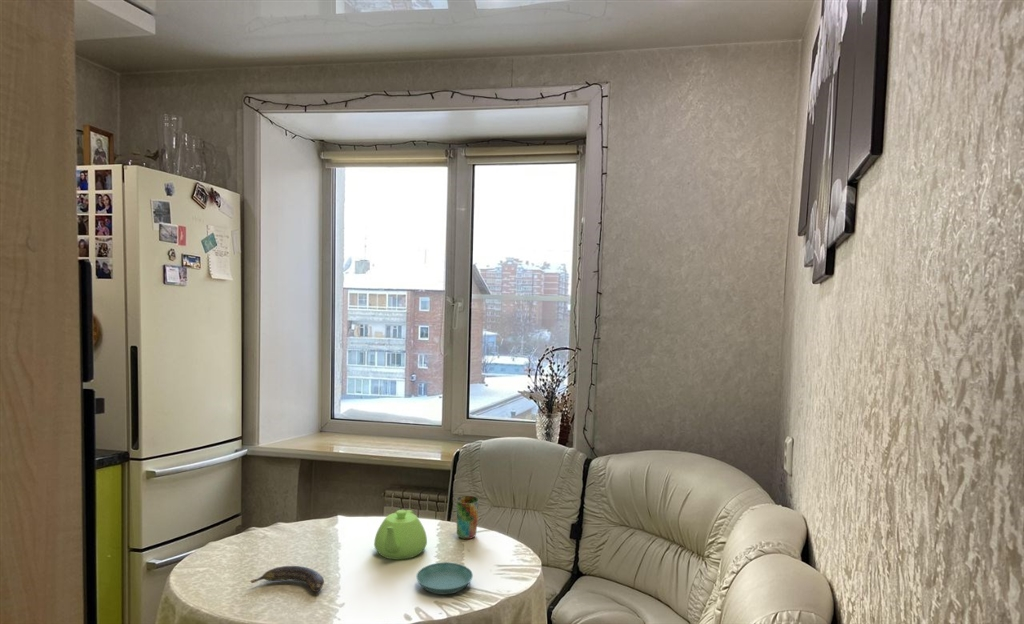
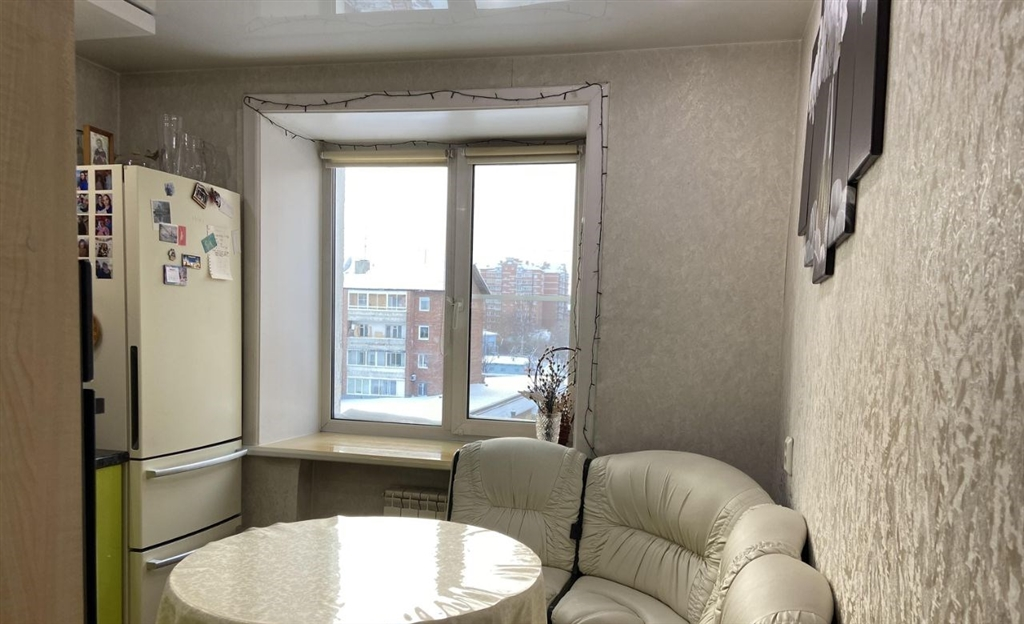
- cup [455,495,480,540]
- teapot [373,509,428,560]
- banana [249,565,325,593]
- saucer [416,561,474,595]
